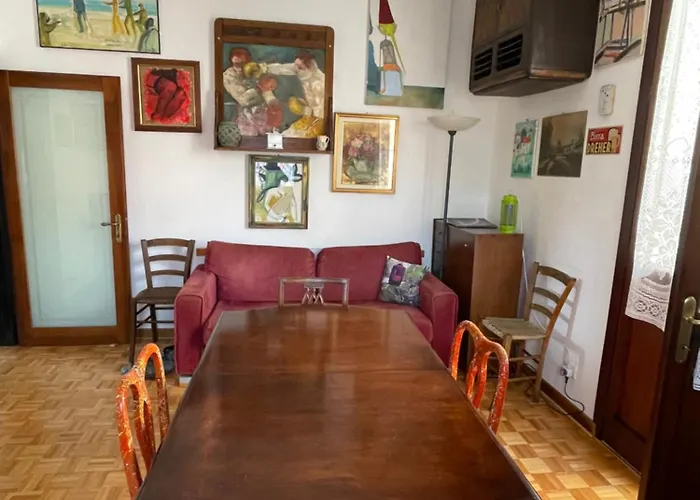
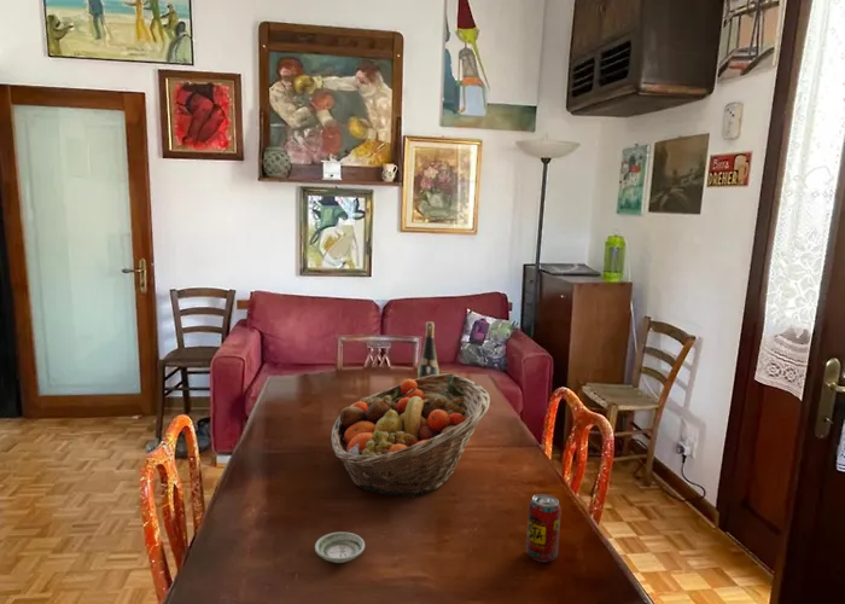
+ wine bottle [416,321,439,379]
+ beverage can [525,493,563,563]
+ fruit basket [330,372,491,499]
+ saucer [314,530,366,564]
